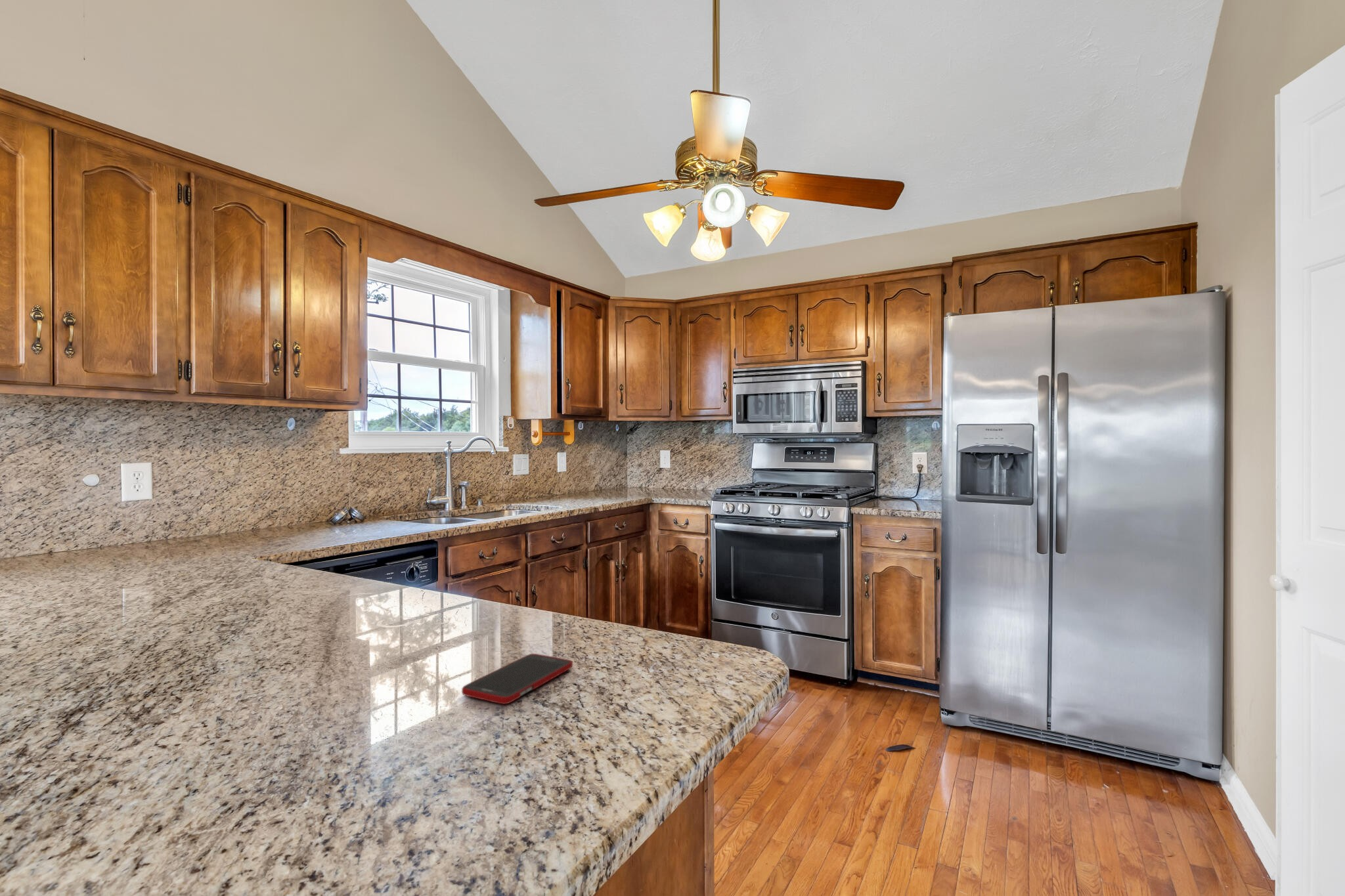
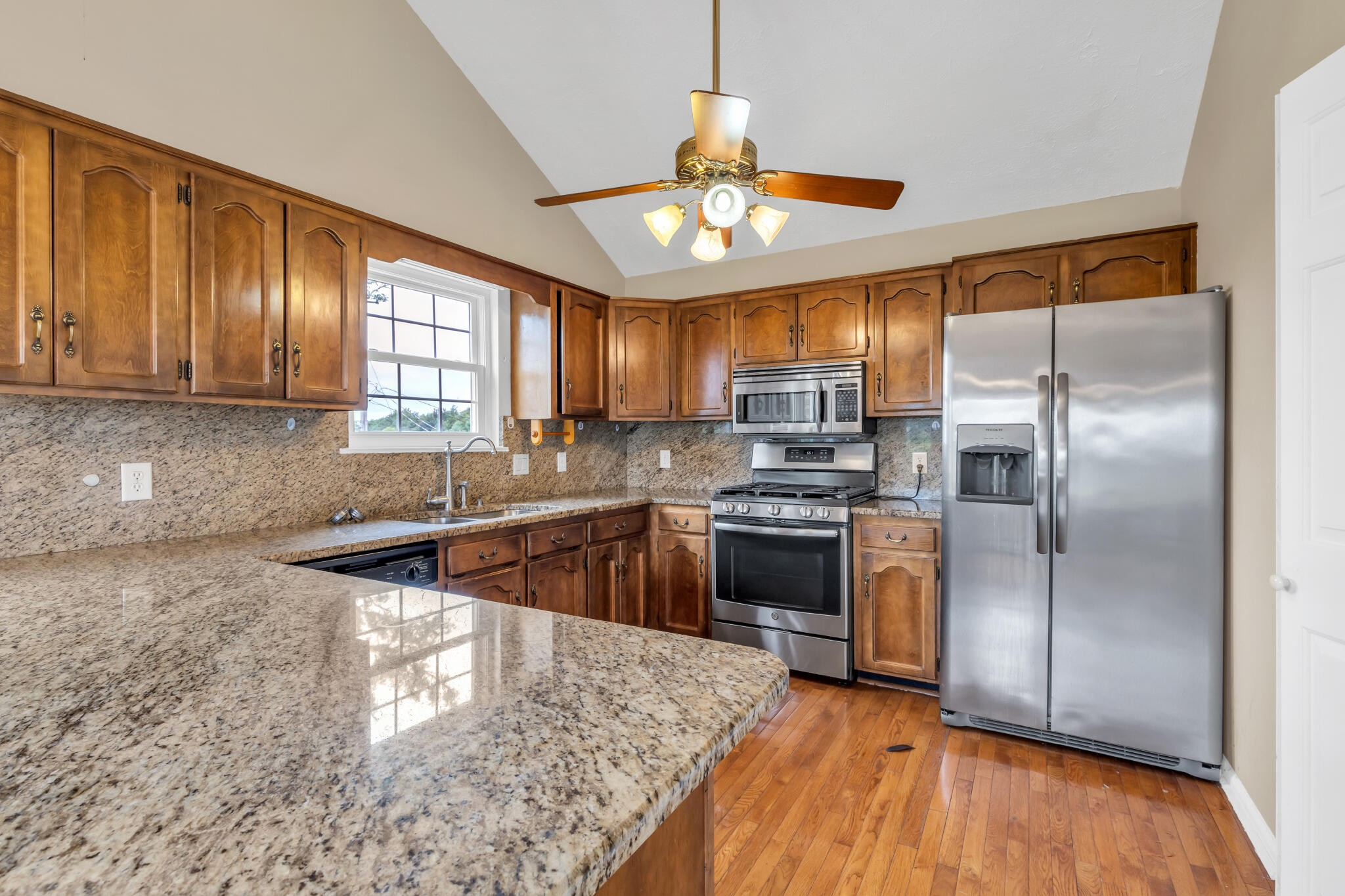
- cell phone [461,653,573,705]
